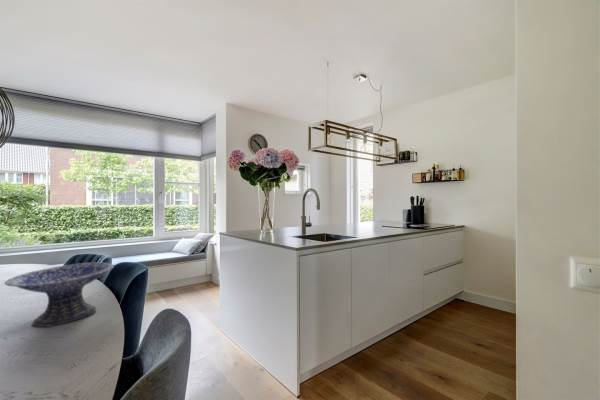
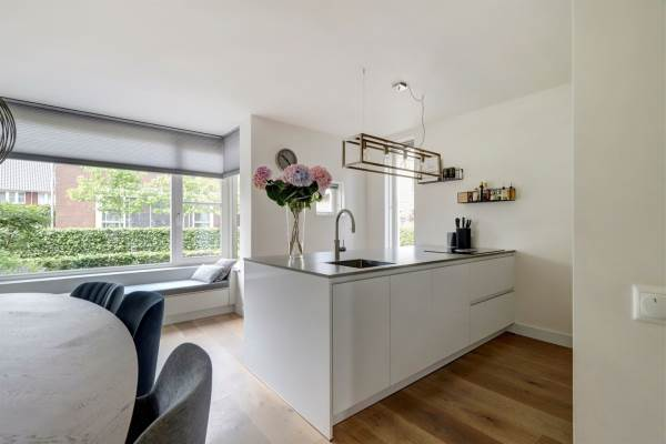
- decorative bowl [4,261,115,328]
